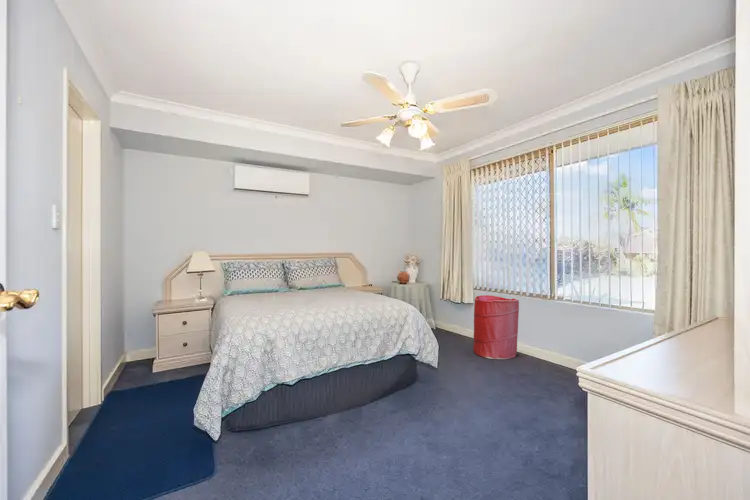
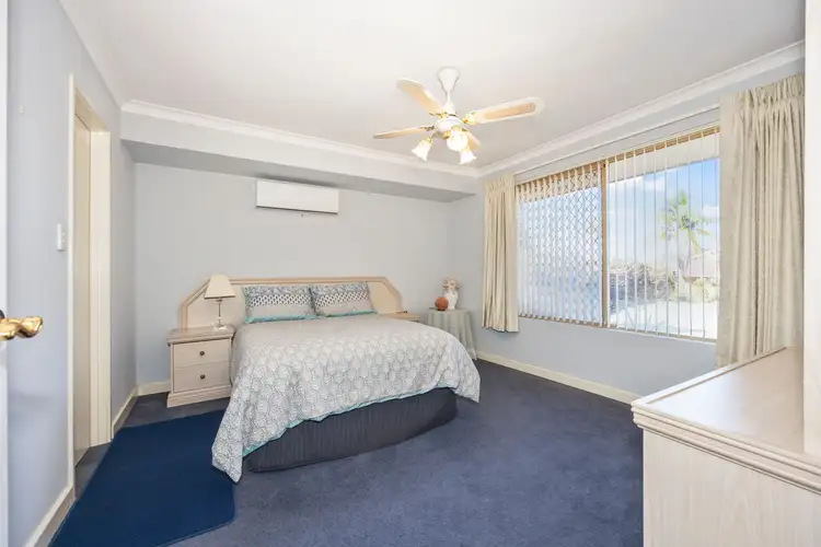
- laundry hamper [472,294,520,360]
